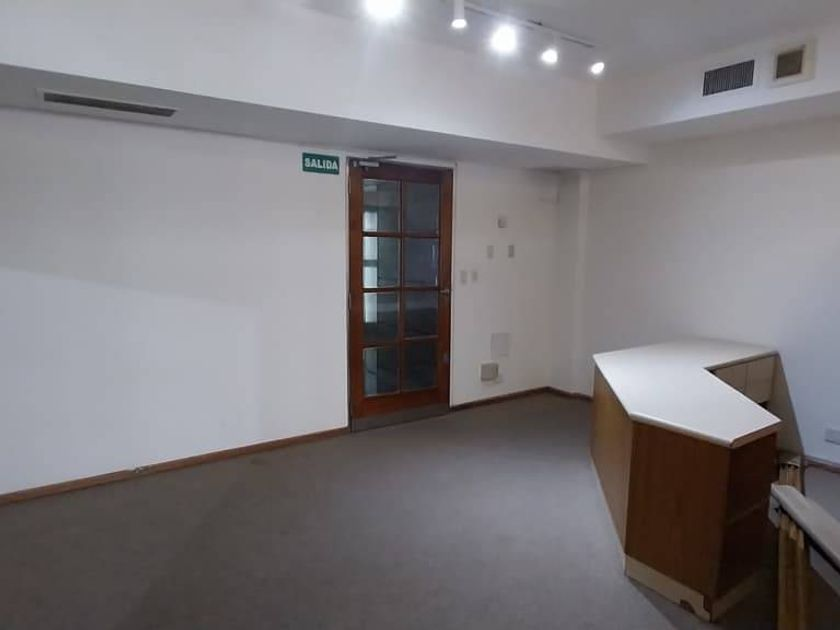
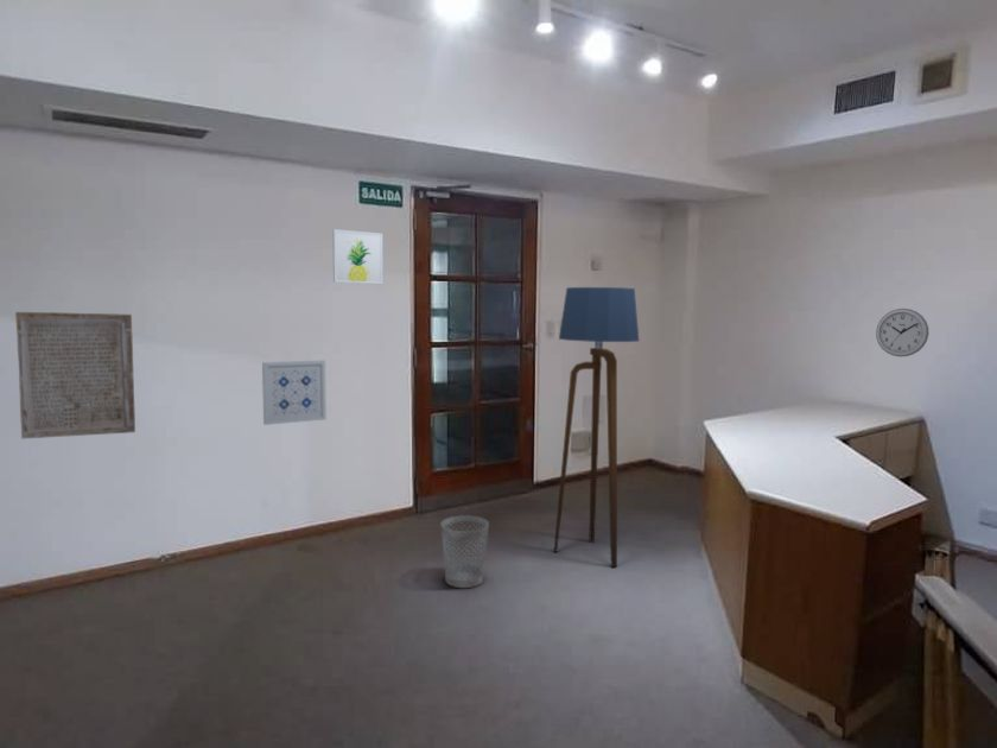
+ wall art [332,228,383,285]
+ stone plaque [14,311,136,440]
+ wall clock [875,308,929,357]
+ wastebasket [440,514,490,589]
+ floor lamp [553,286,640,569]
+ wall art [261,360,328,426]
